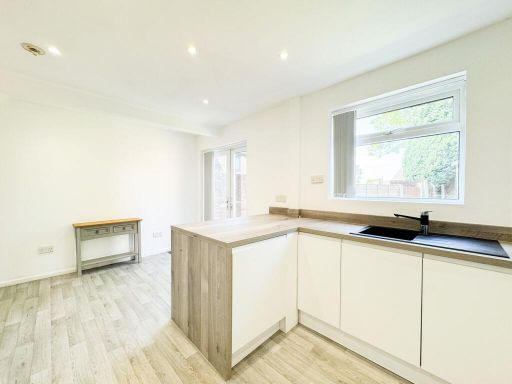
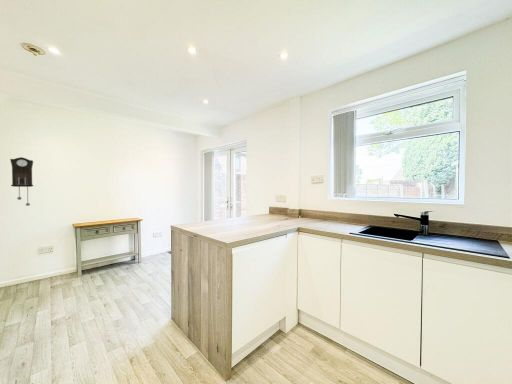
+ pendulum clock [9,156,34,207]
